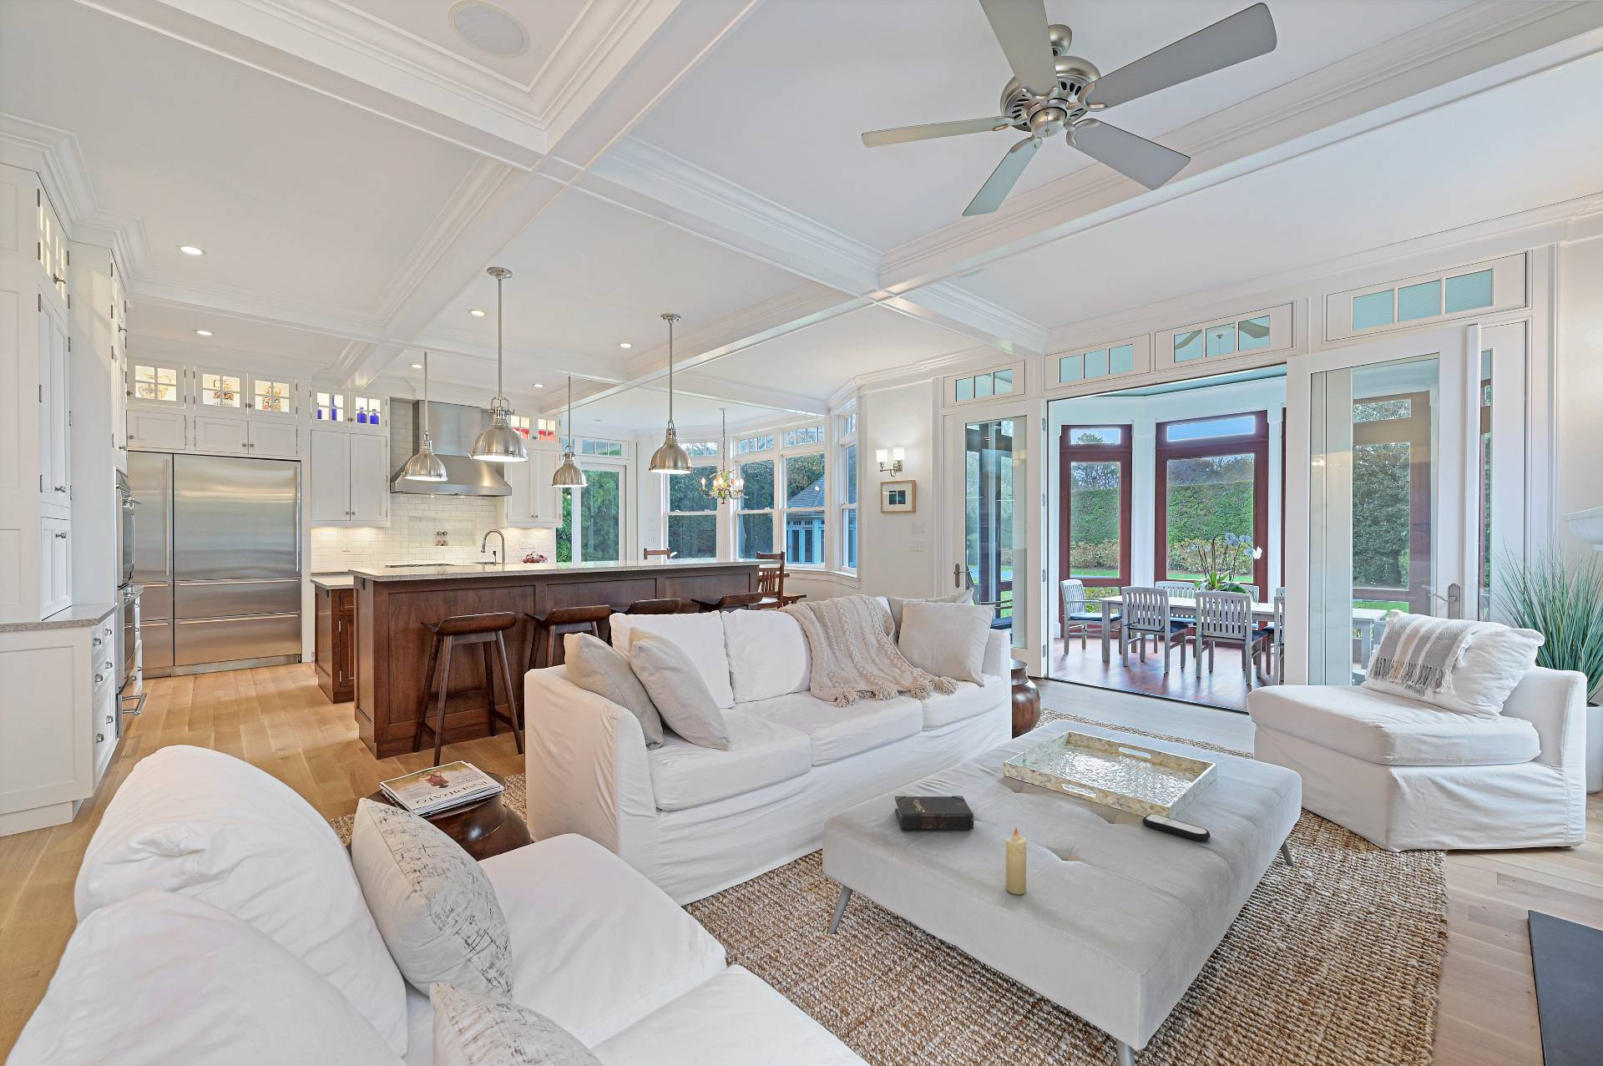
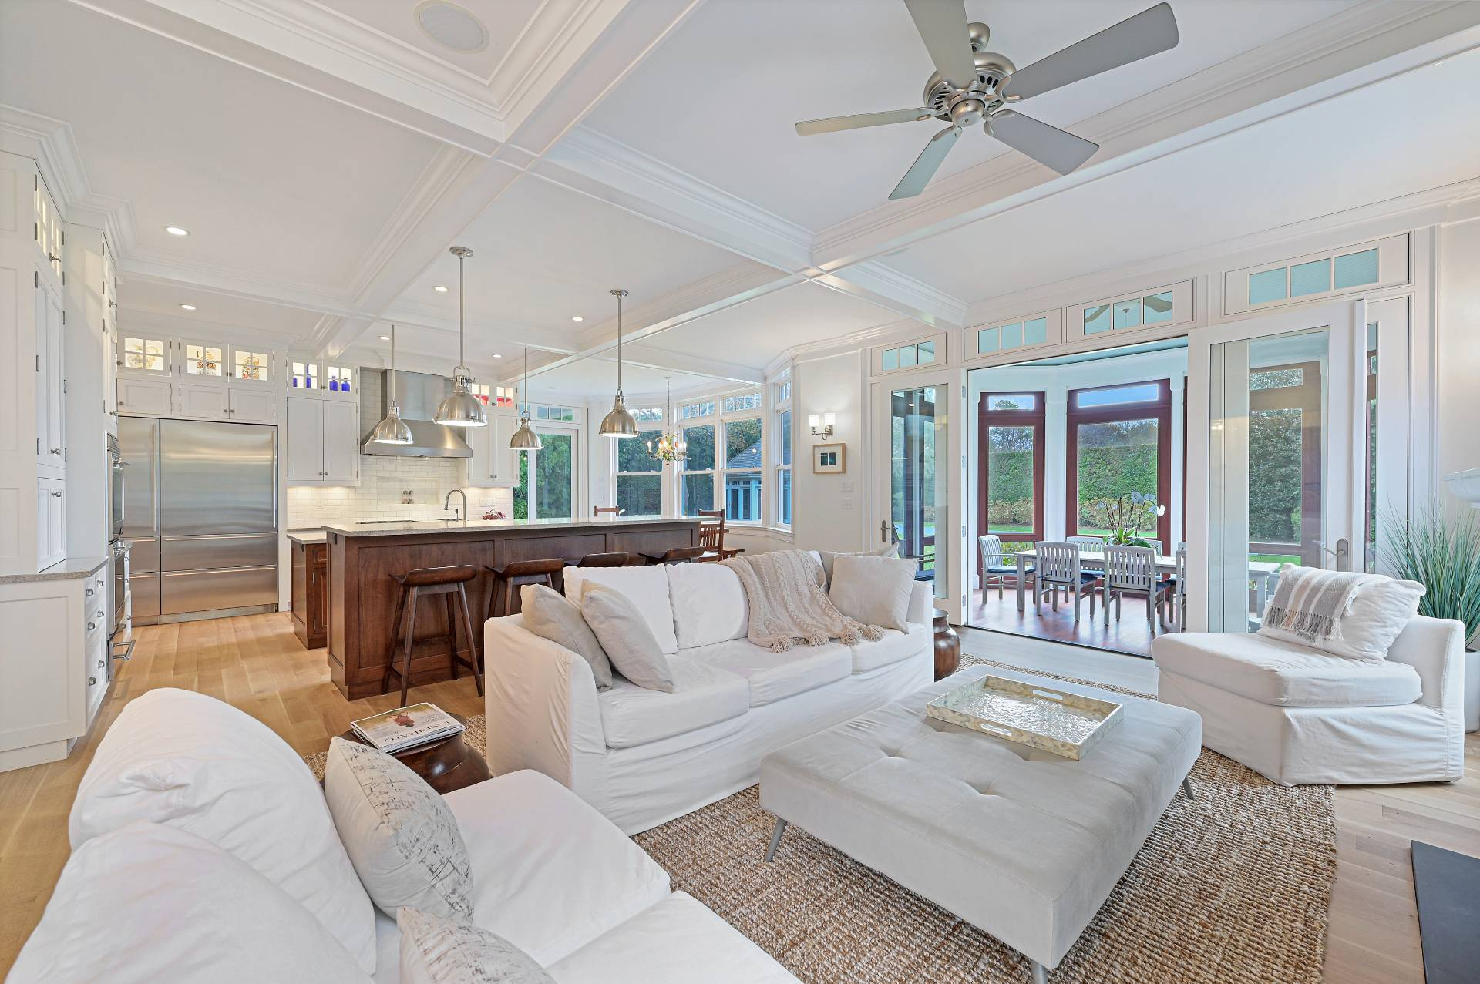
- remote control [1142,813,1211,842]
- hardback book [894,795,975,830]
- candle [1004,827,1027,896]
